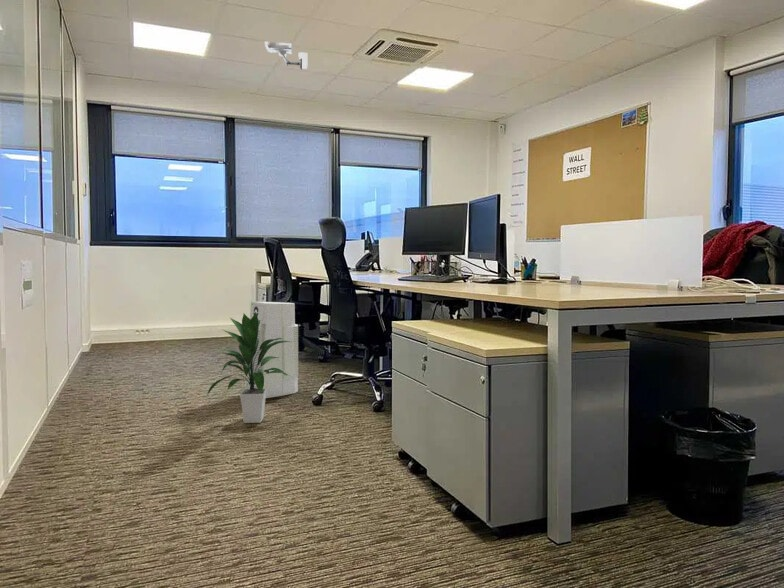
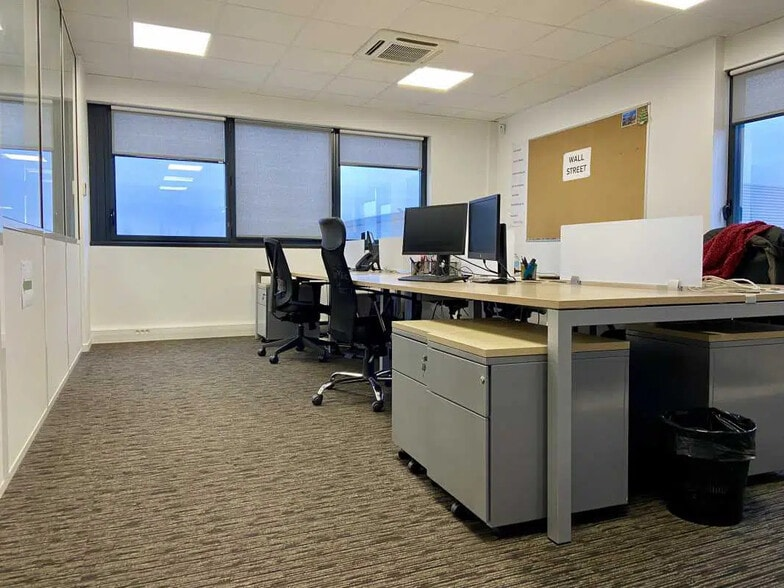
- indoor plant [206,312,292,424]
- air purifier [244,301,299,399]
- security camera [264,41,308,71]
